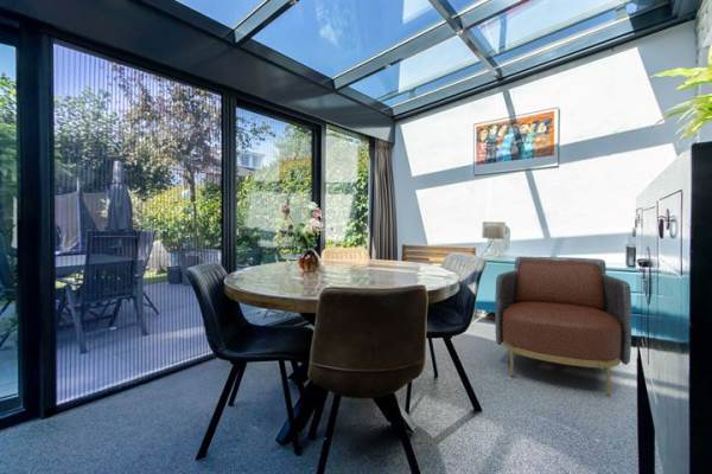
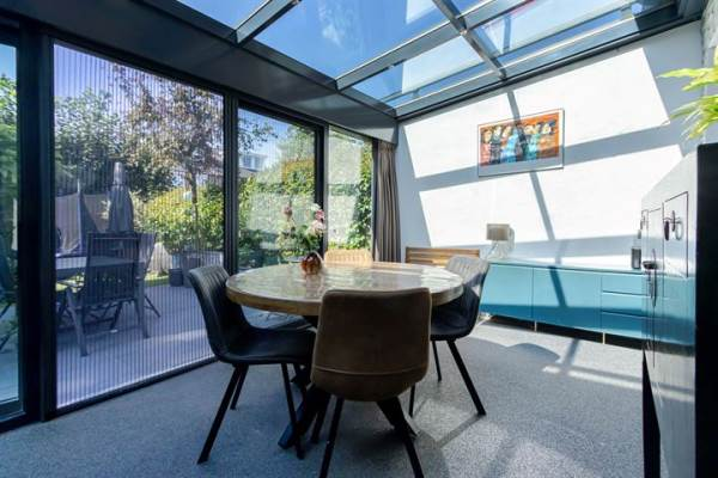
- armchair [494,256,632,397]
